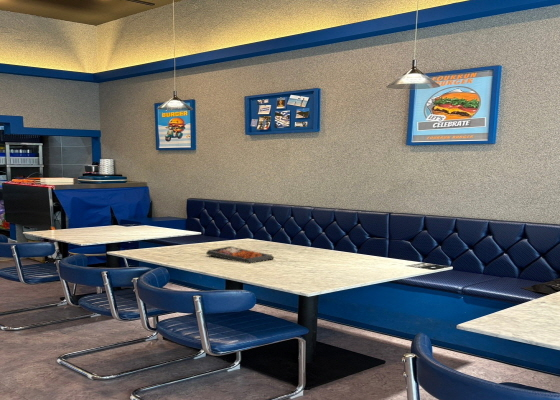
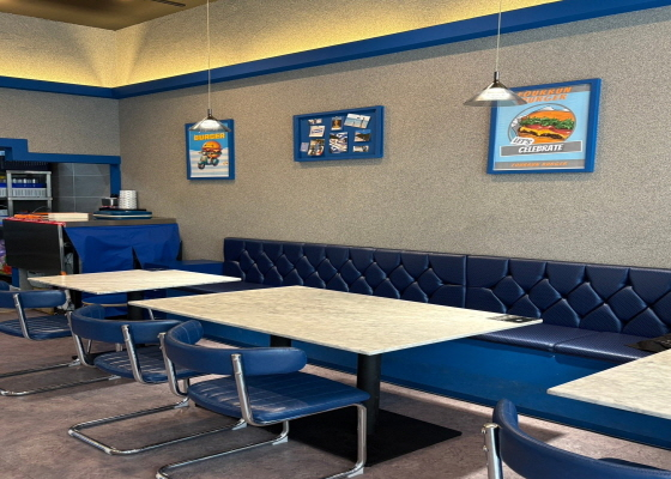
- food tray [205,245,275,264]
